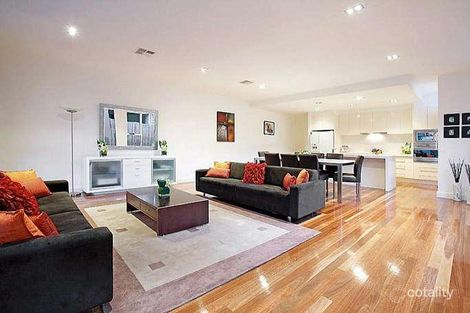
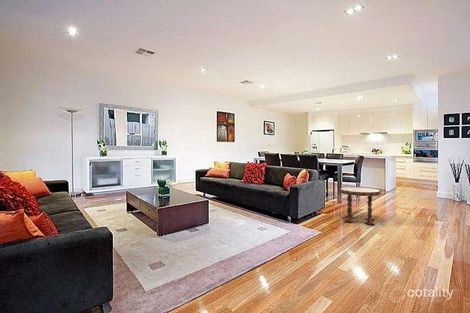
+ side table [339,186,382,226]
